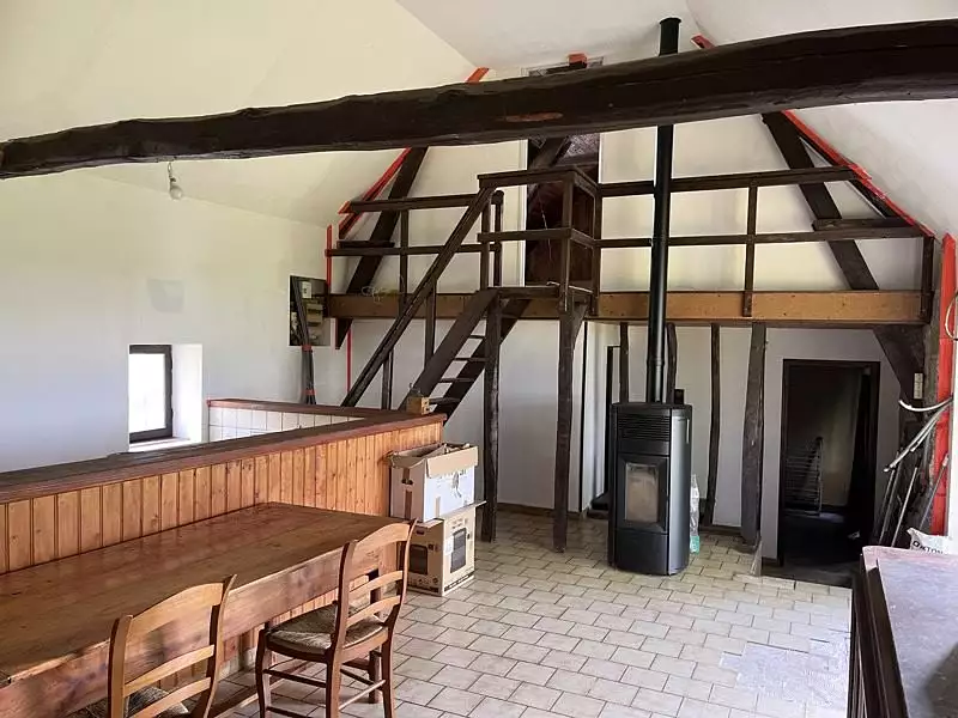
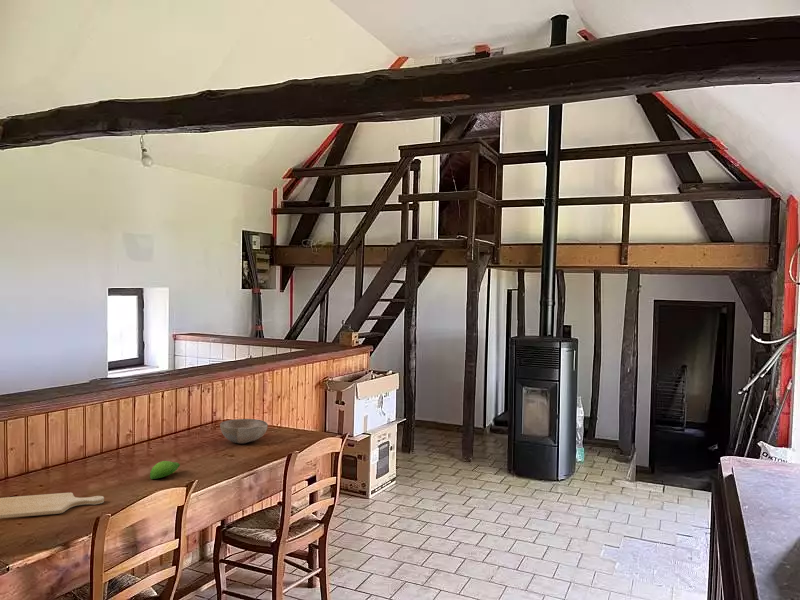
+ chopping board [0,492,105,519]
+ bowl [219,418,269,444]
+ fruit [149,460,181,480]
